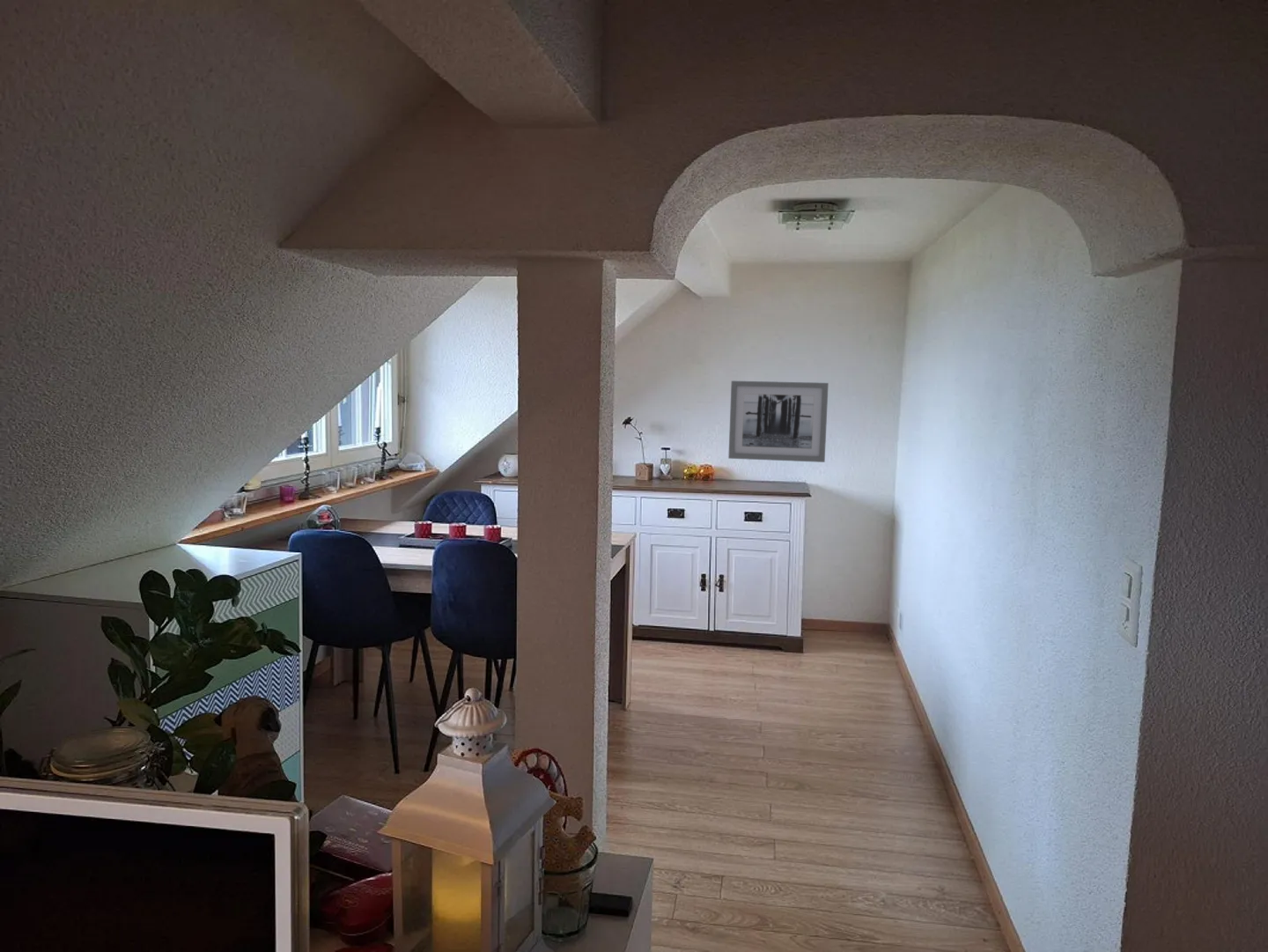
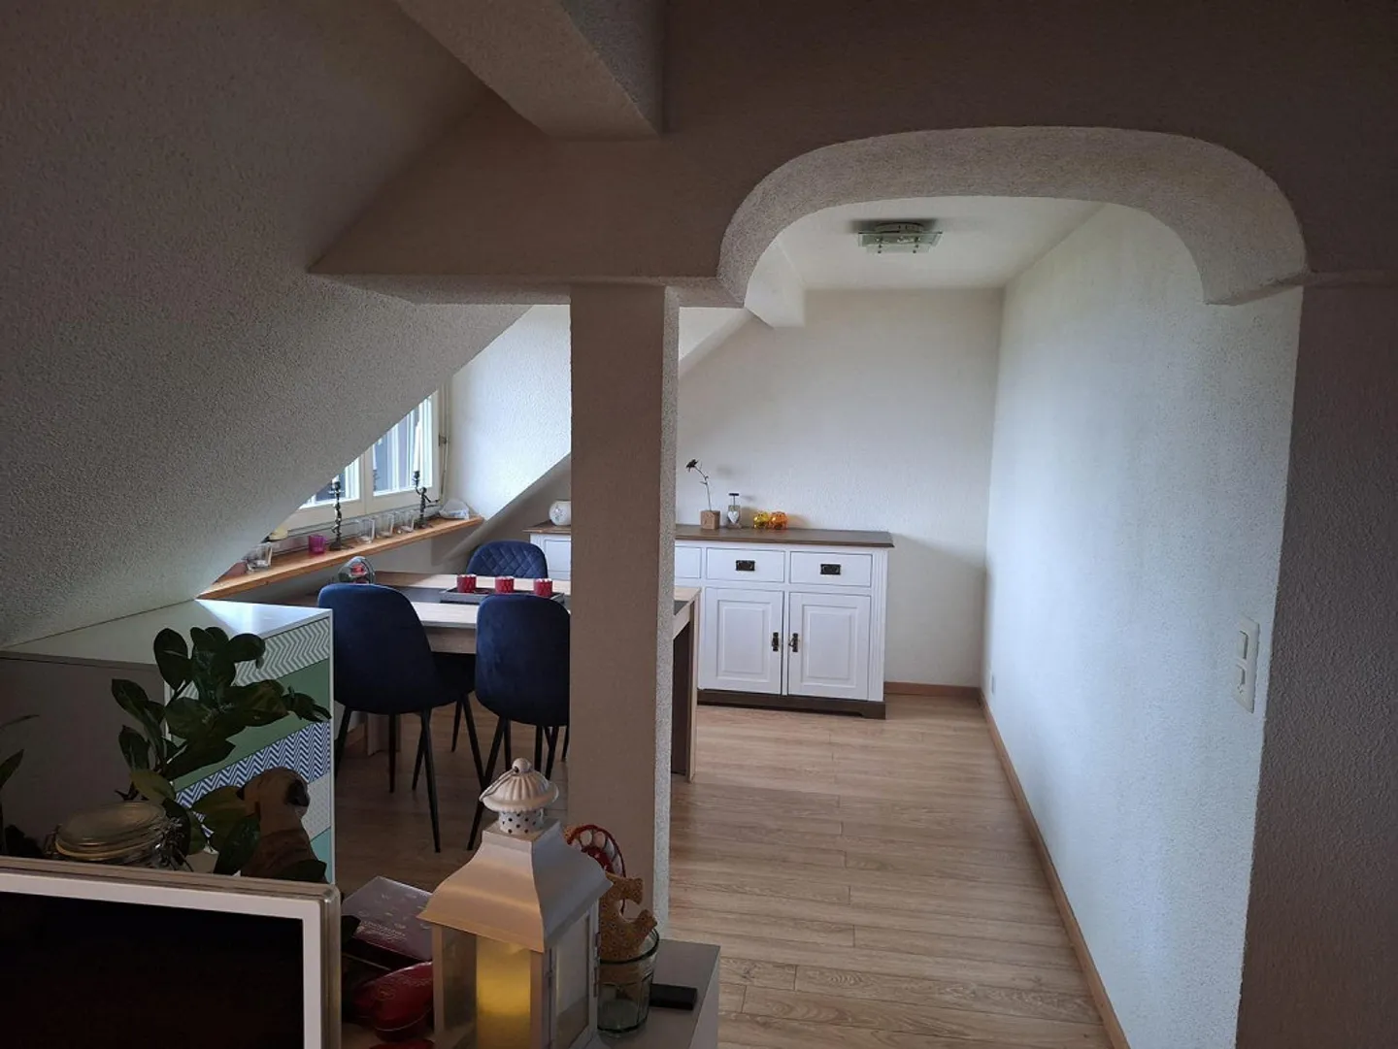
- wall art [727,380,829,463]
